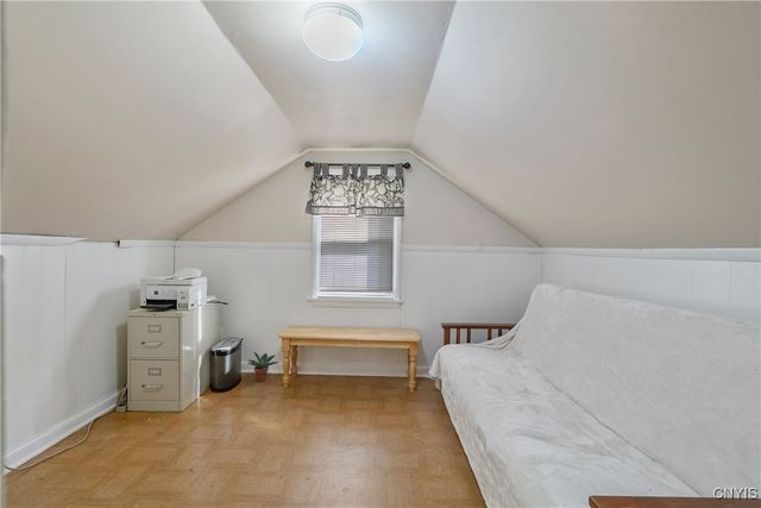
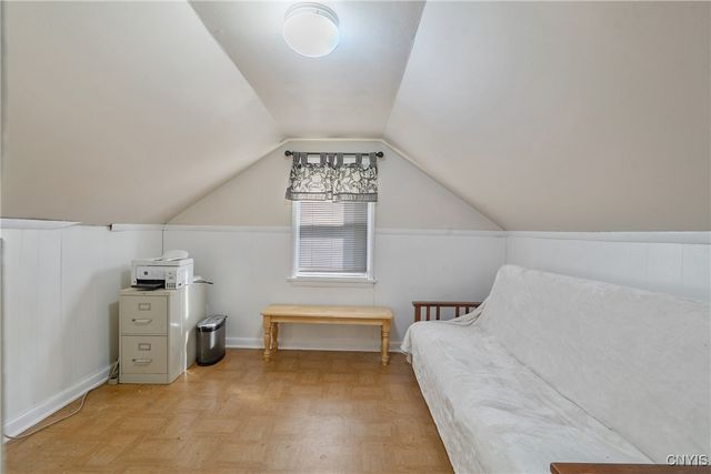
- potted plant [246,351,279,382]
